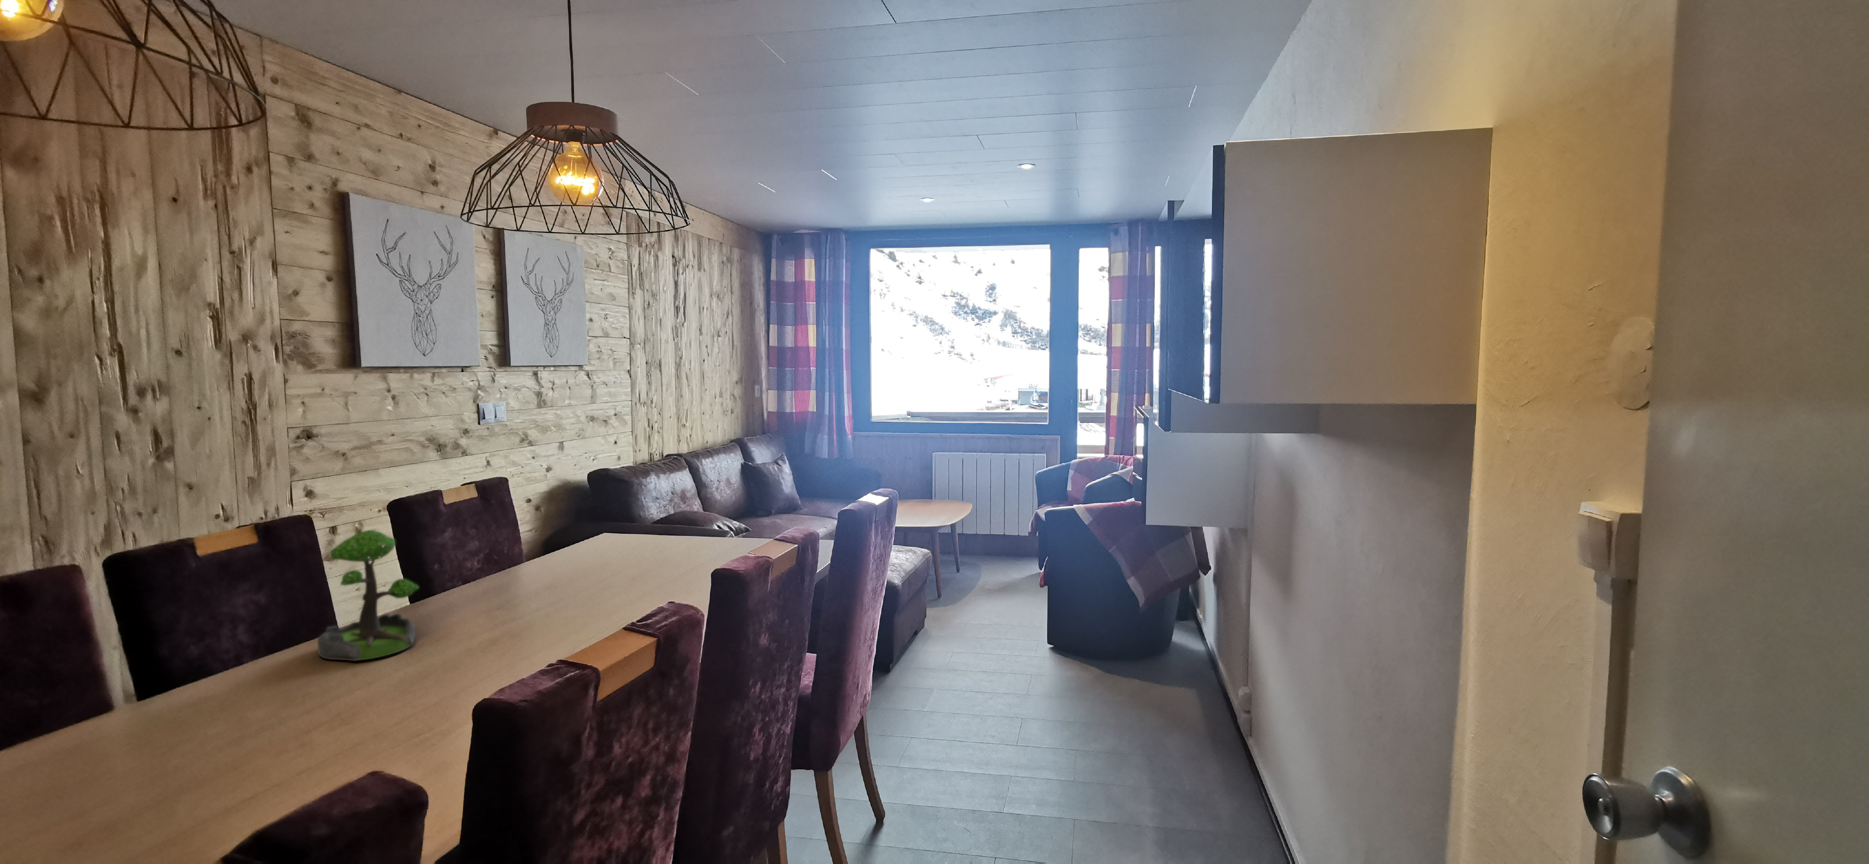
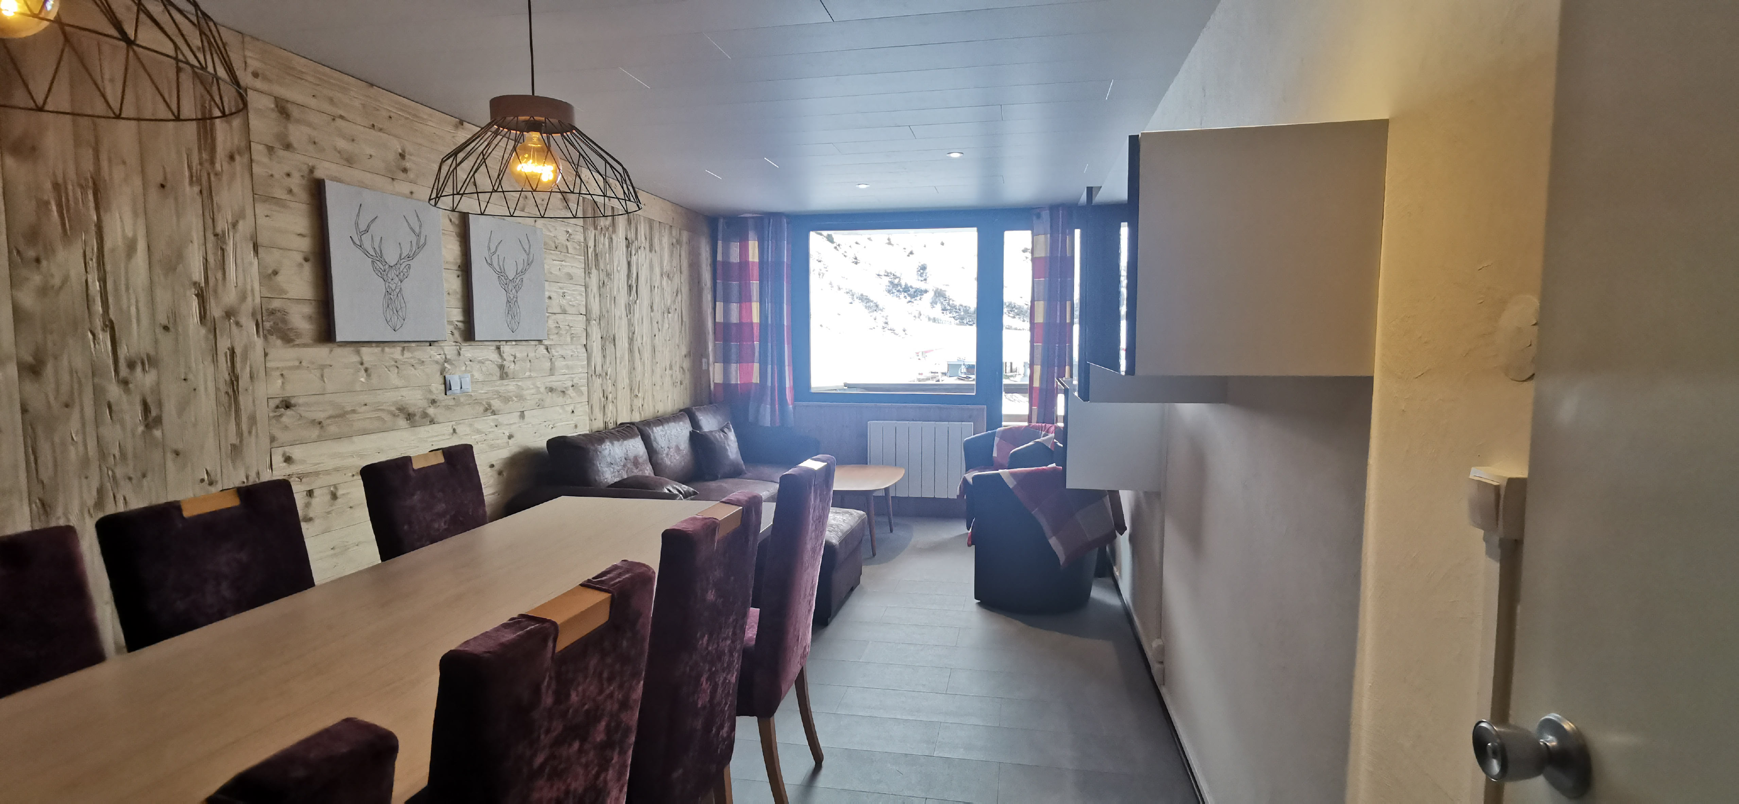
- plant [317,529,420,661]
